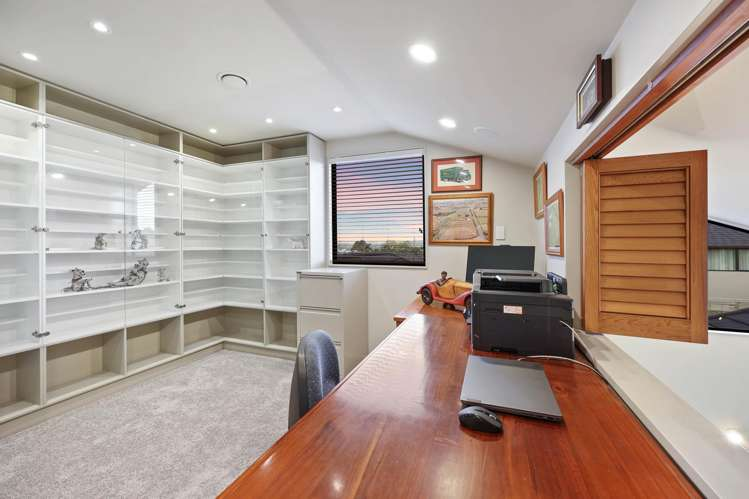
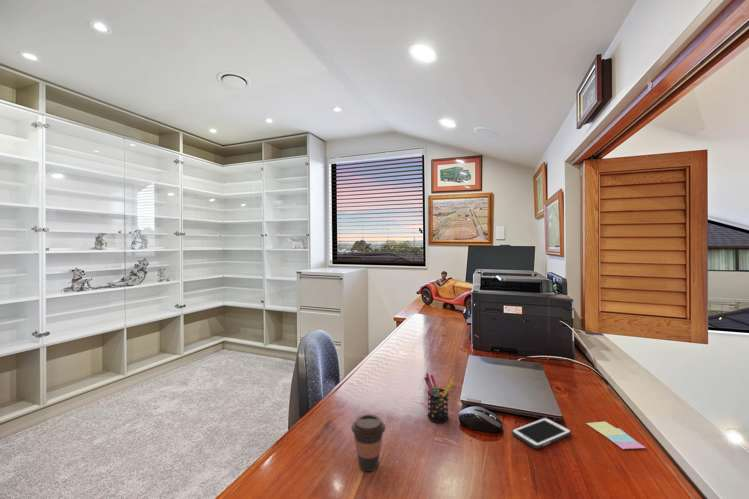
+ cell phone [511,417,572,450]
+ sticky notes [585,421,647,450]
+ coffee cup [350,413,386,472]
+ pen holder [423,372,454,424]
